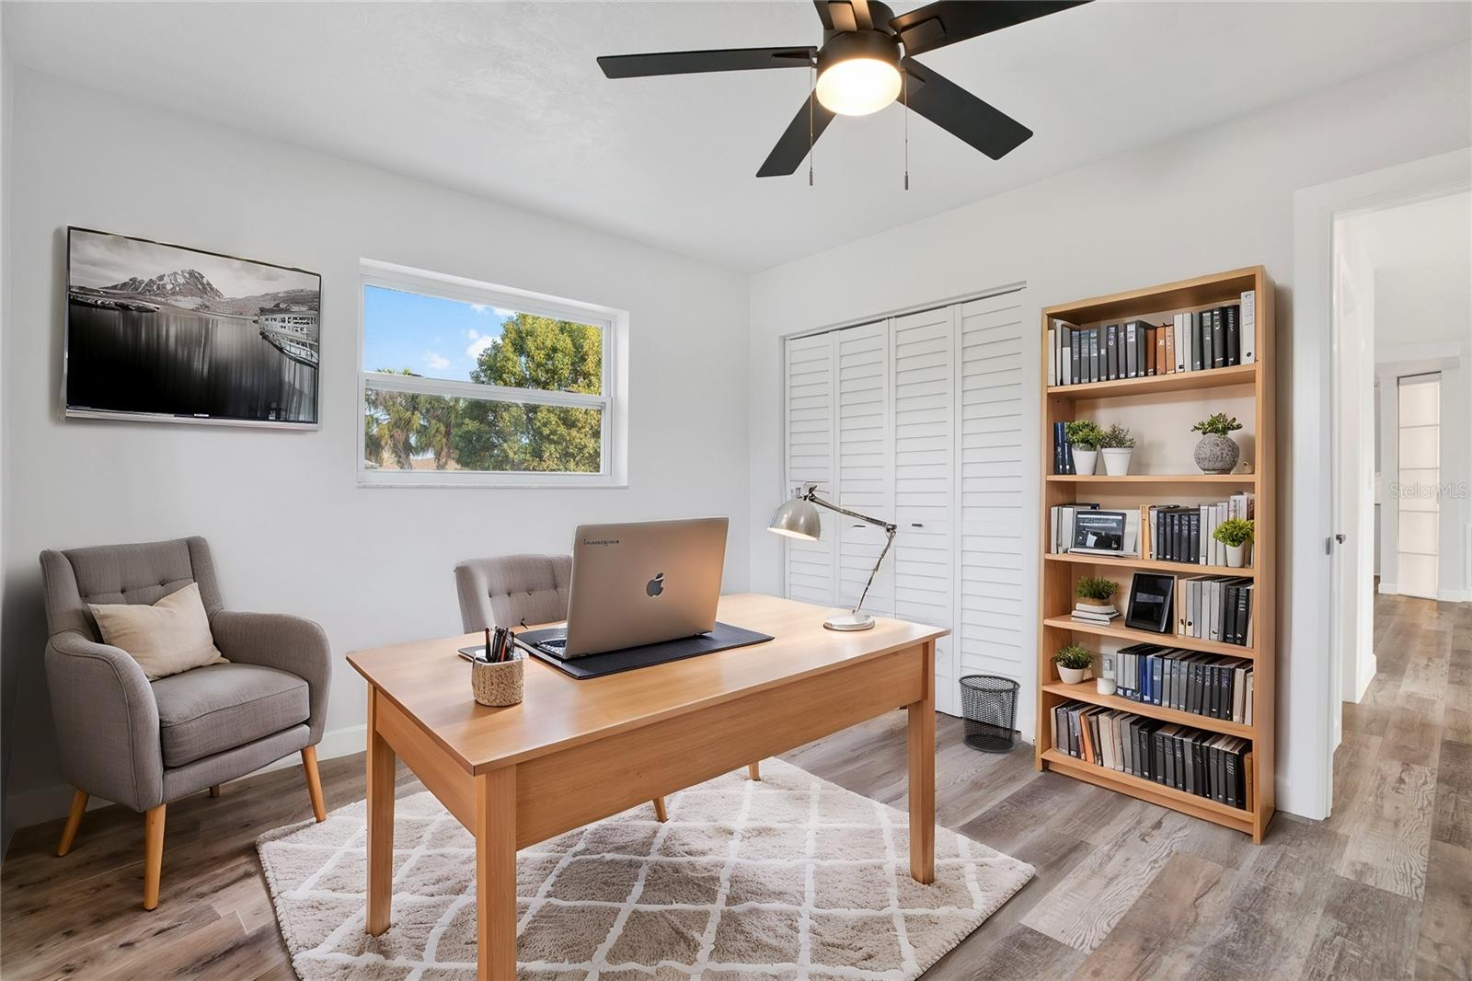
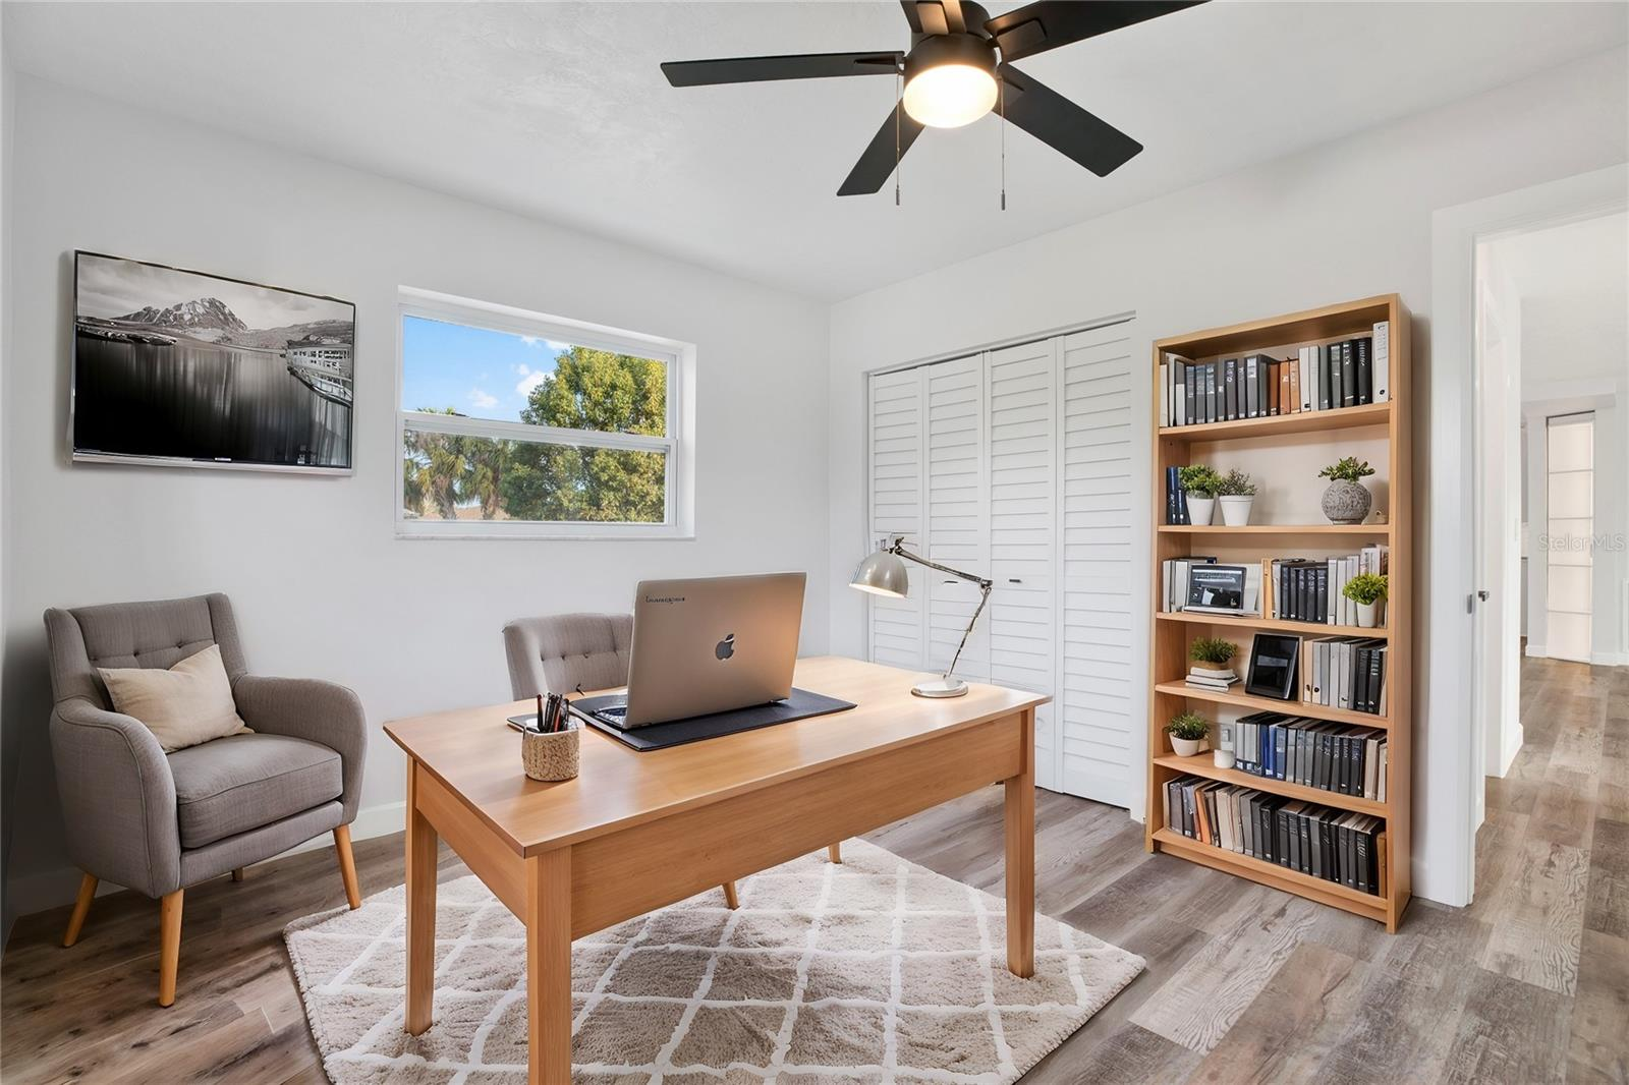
- waste bin [958,673,1021,753]
